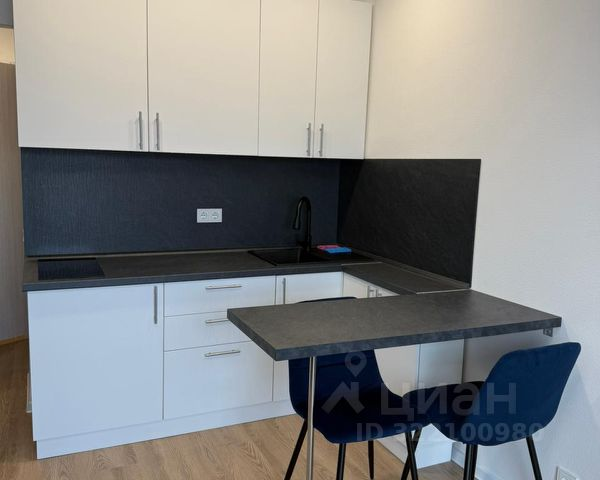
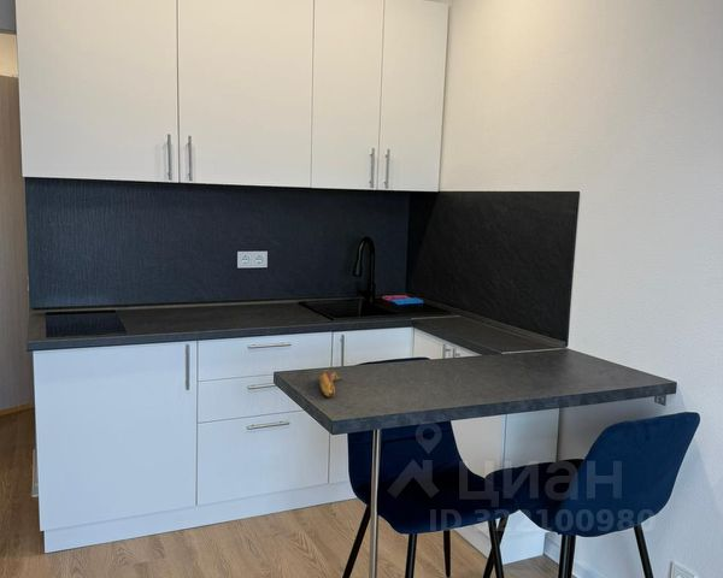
+ banana [318,368,343,397]
